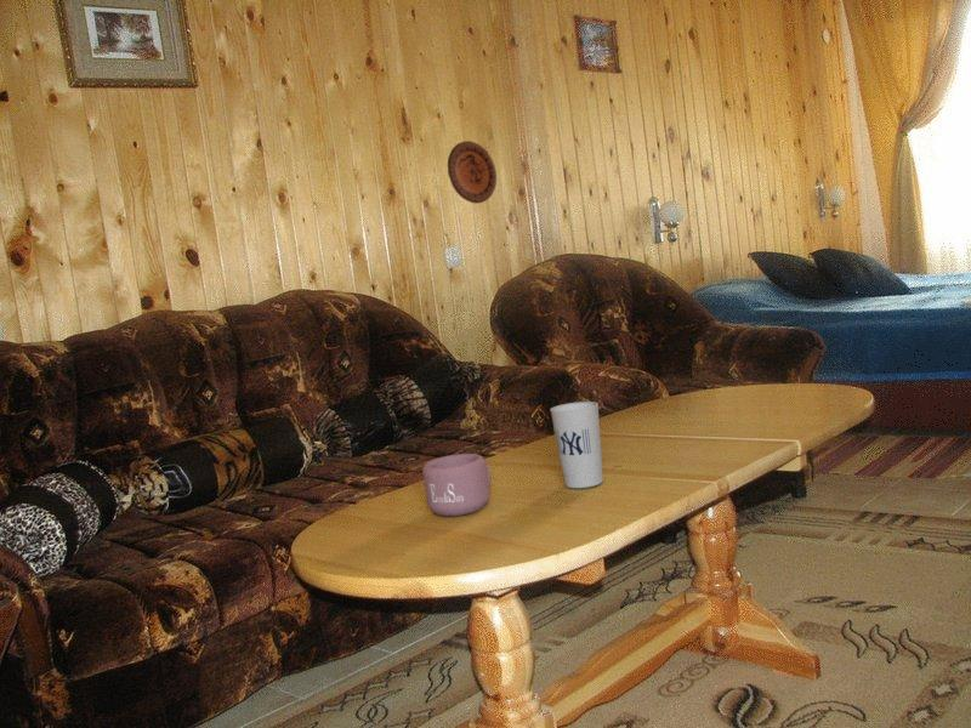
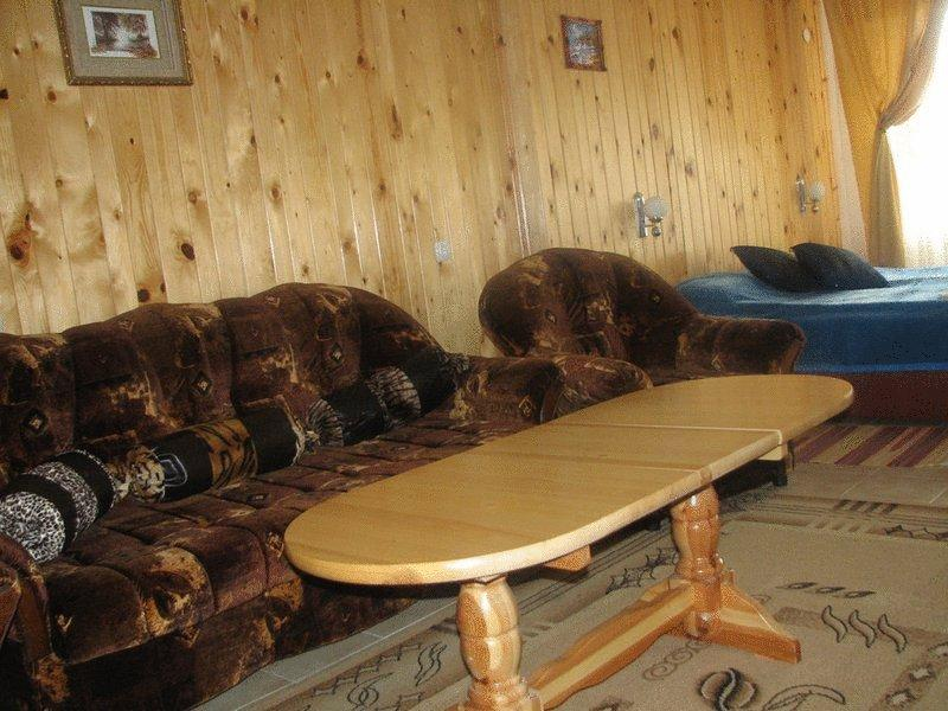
- mug [421,453,492,517]
- cup [549,400,604,489]
- decorative plate [447,140,498,205]
